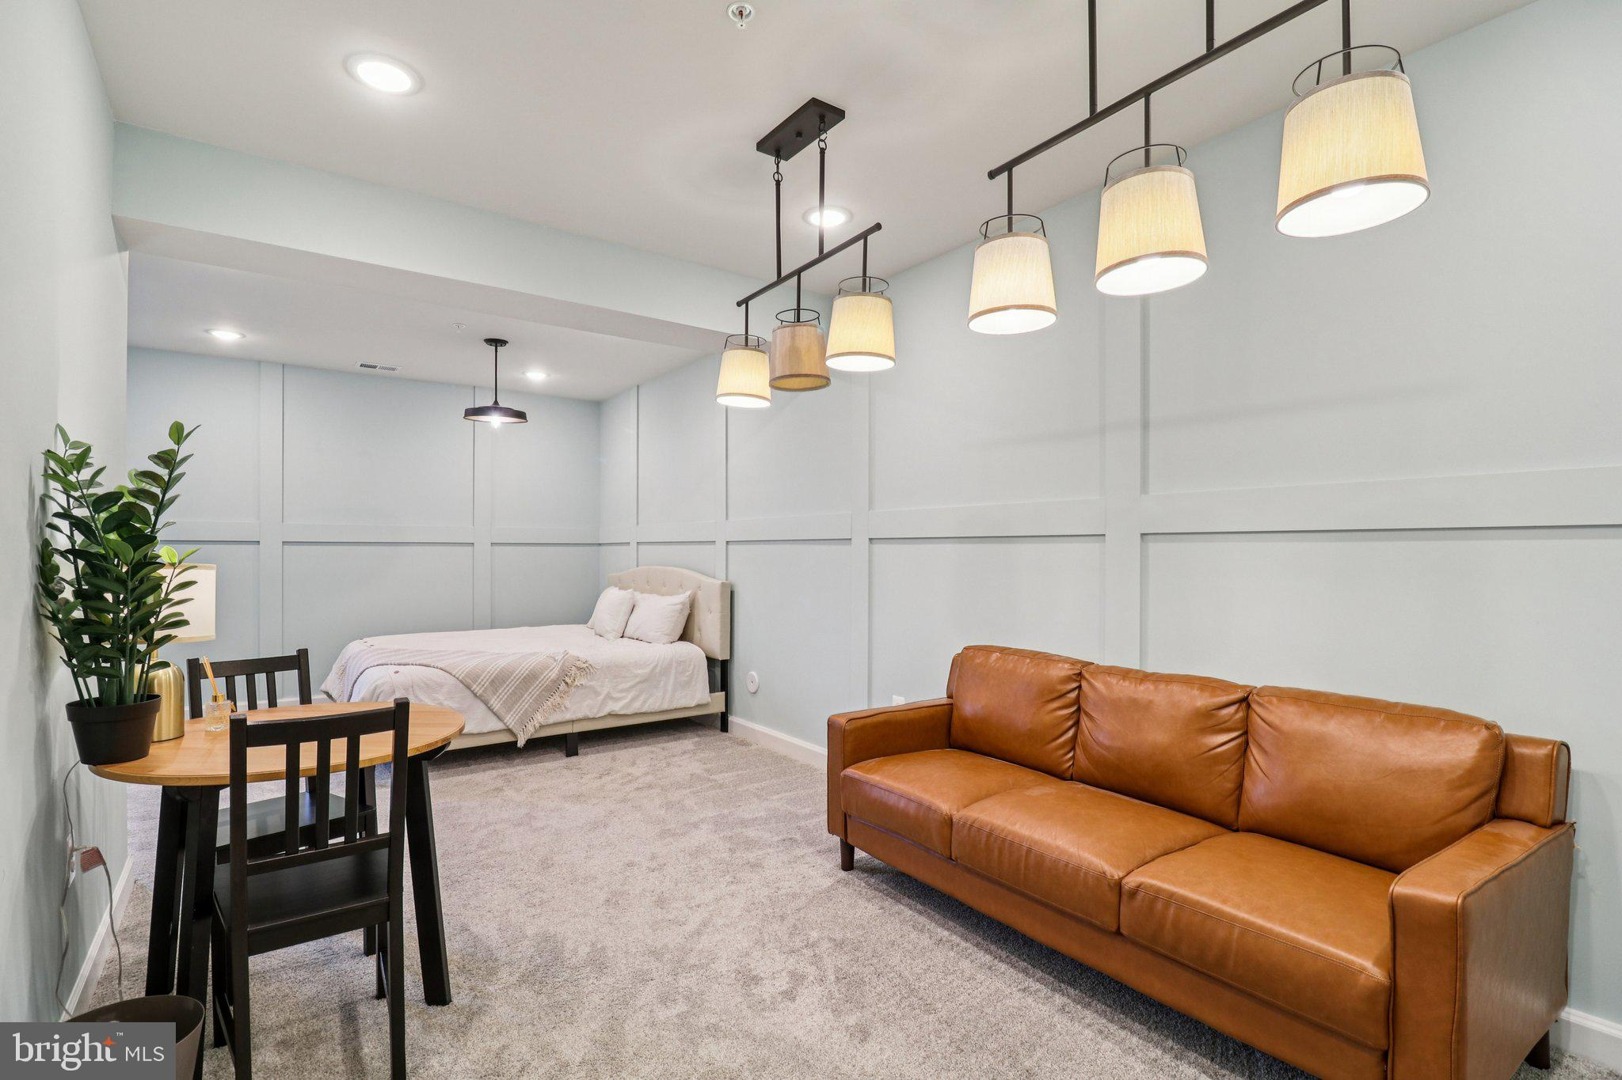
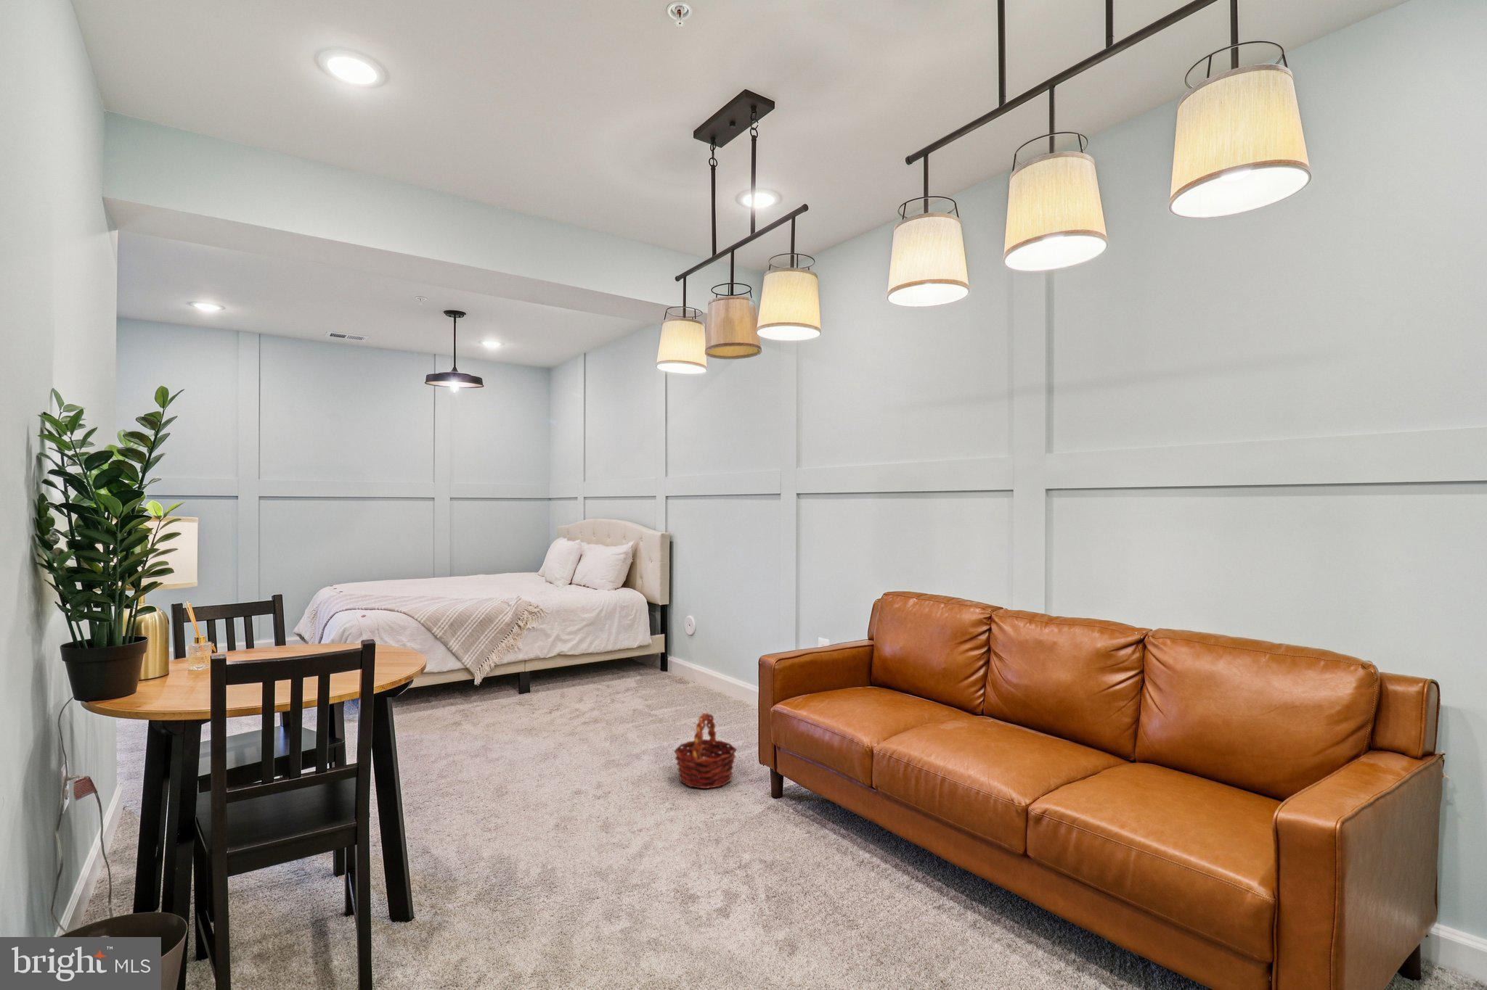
+ basket [673,713,737,789]
